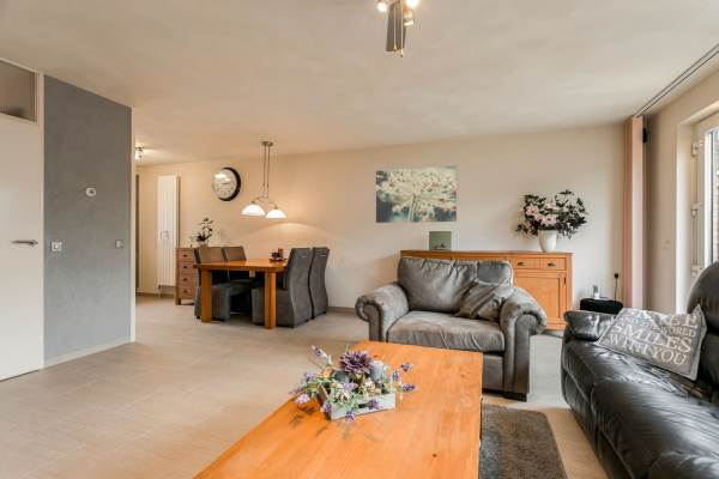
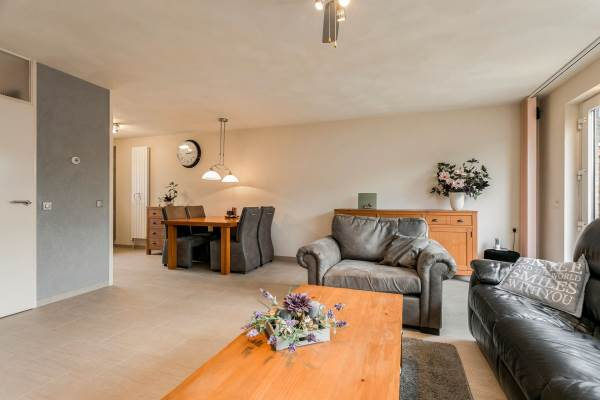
- wall art [375,165,458,224]
